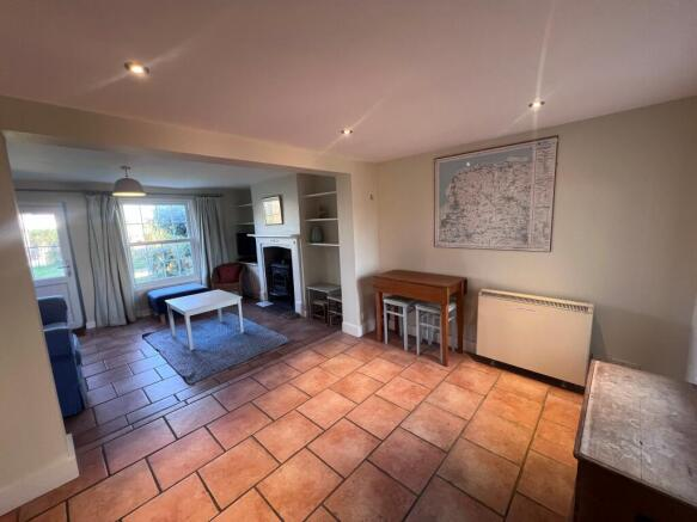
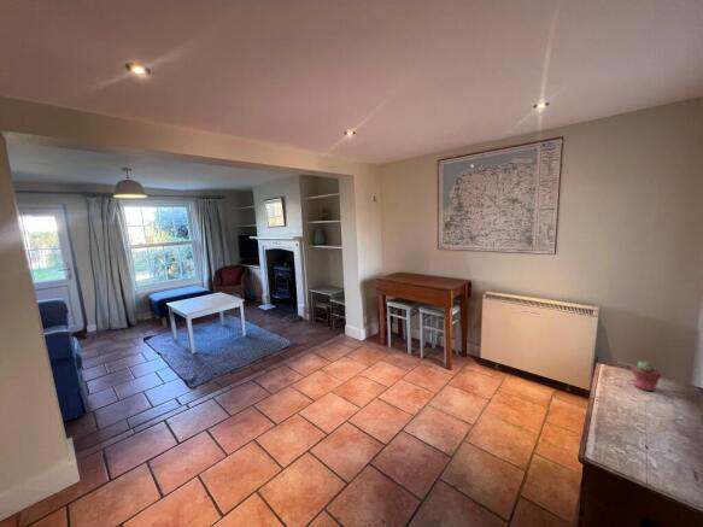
+ potted succulent [631,361,662,393]
